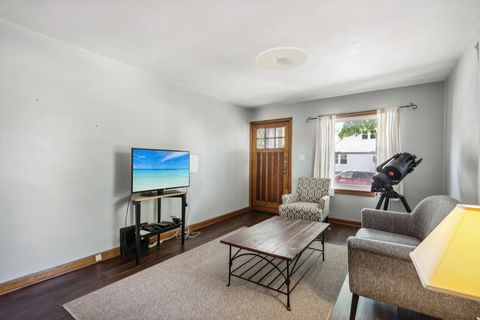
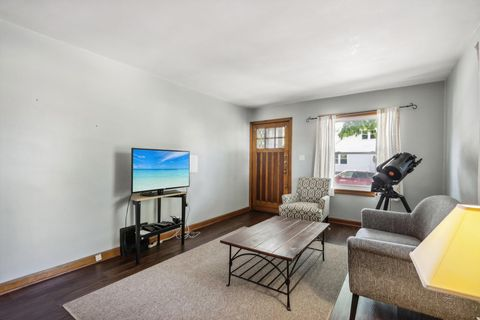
- ceiling light [255,46,309,72]
